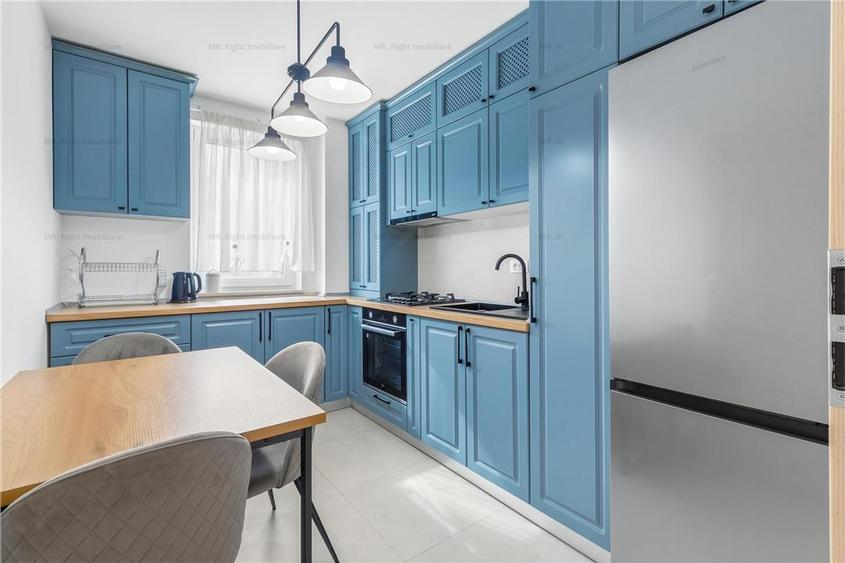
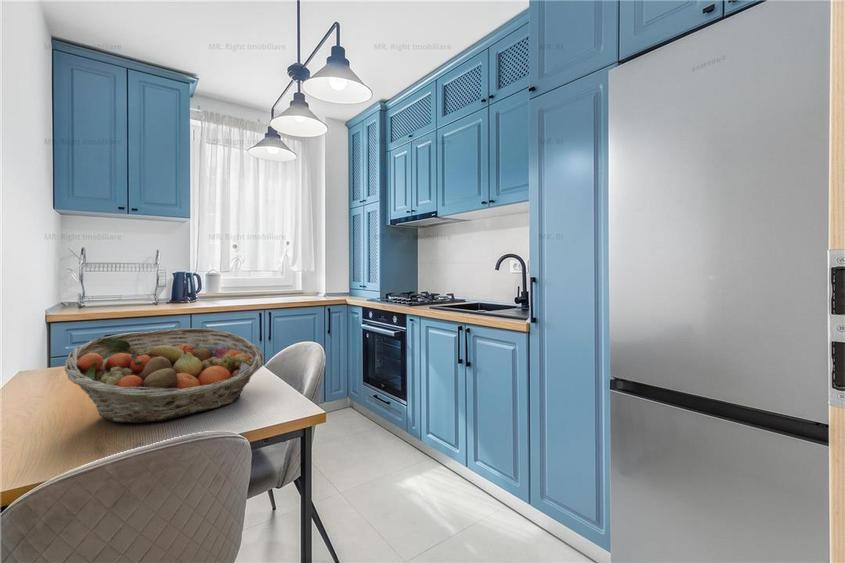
+ fruit basket [64,327,265,424]
